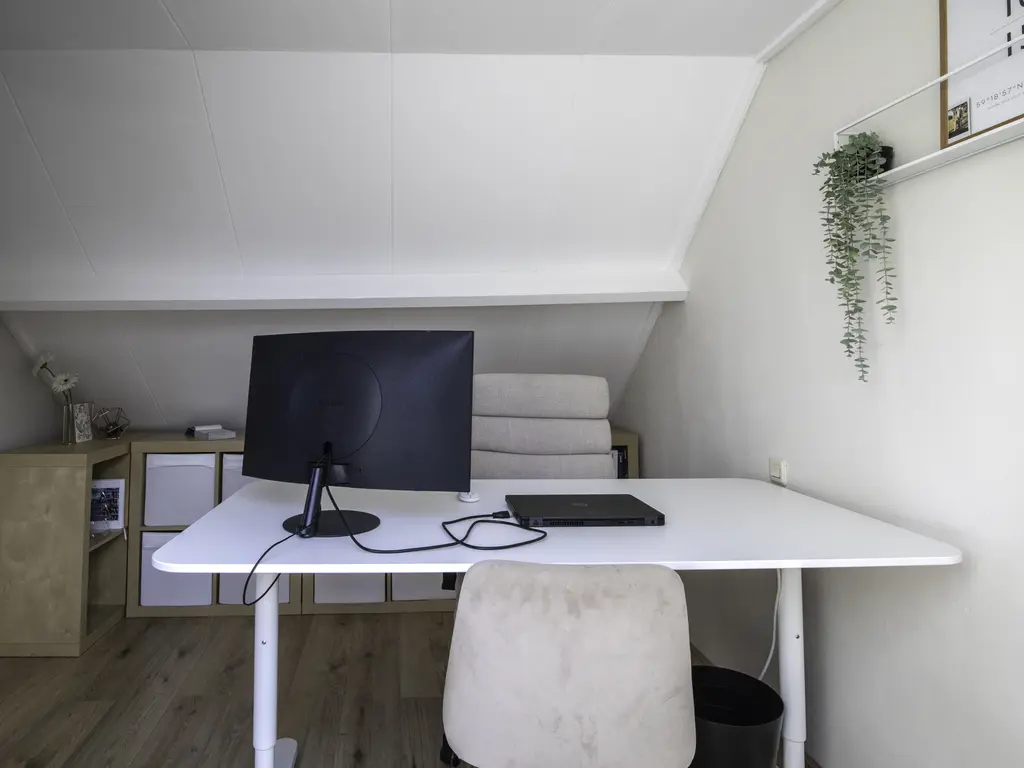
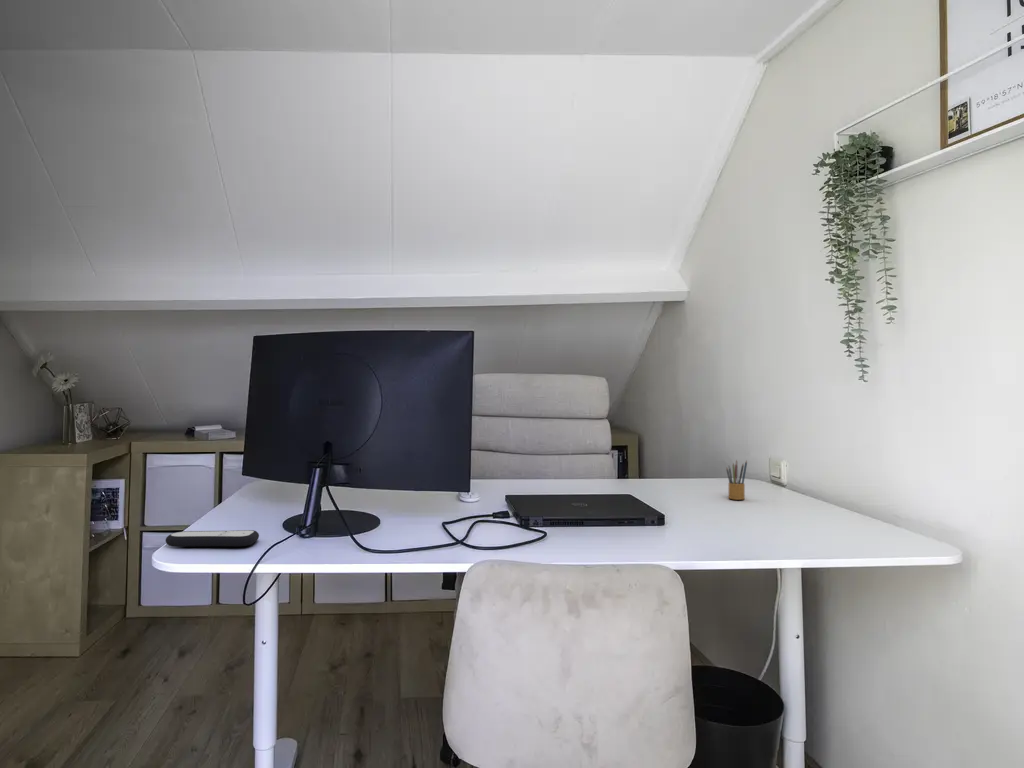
+ remote control [165,529,260,548]
+ pencil box [725,459,748,501]
